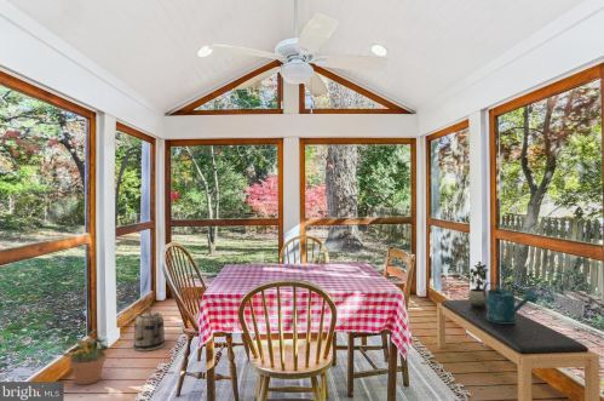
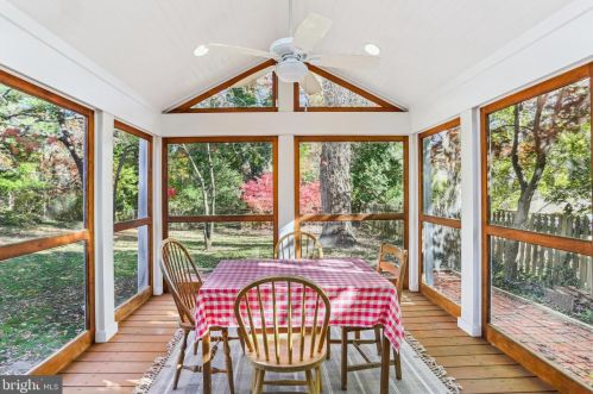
- potted plant [462,260,489,308]
- potted plant [61,328,111,386]
- watering can [482,281,539,323]
- bench [436,298,602,401]
- basket [132,304,166,353]
